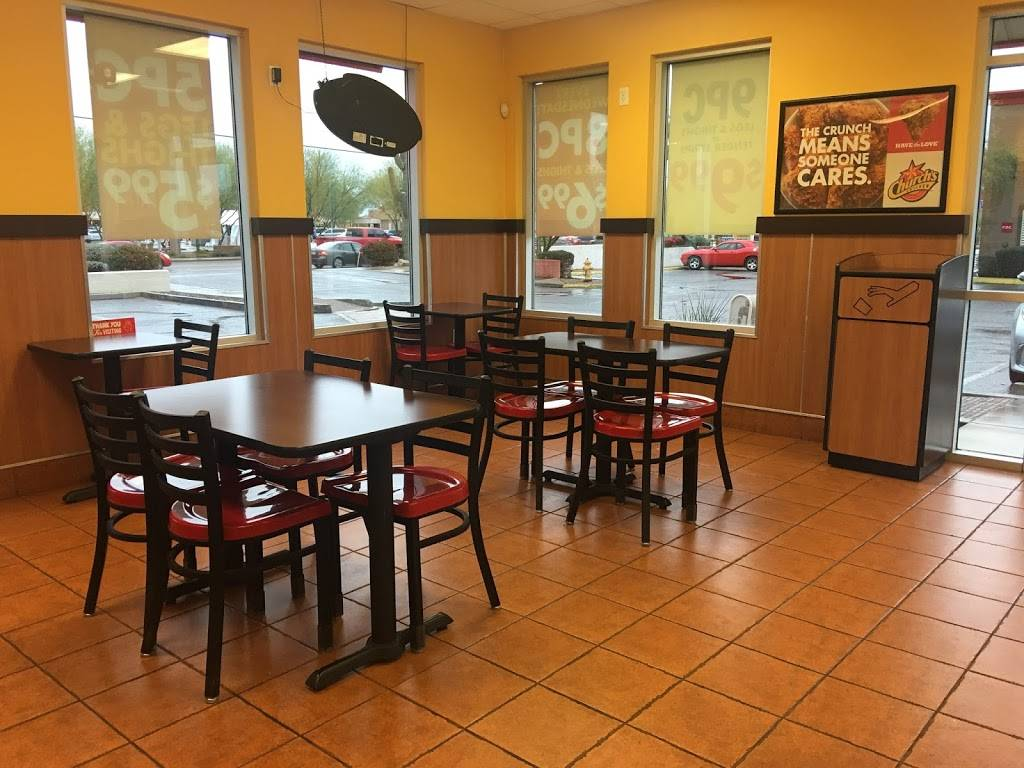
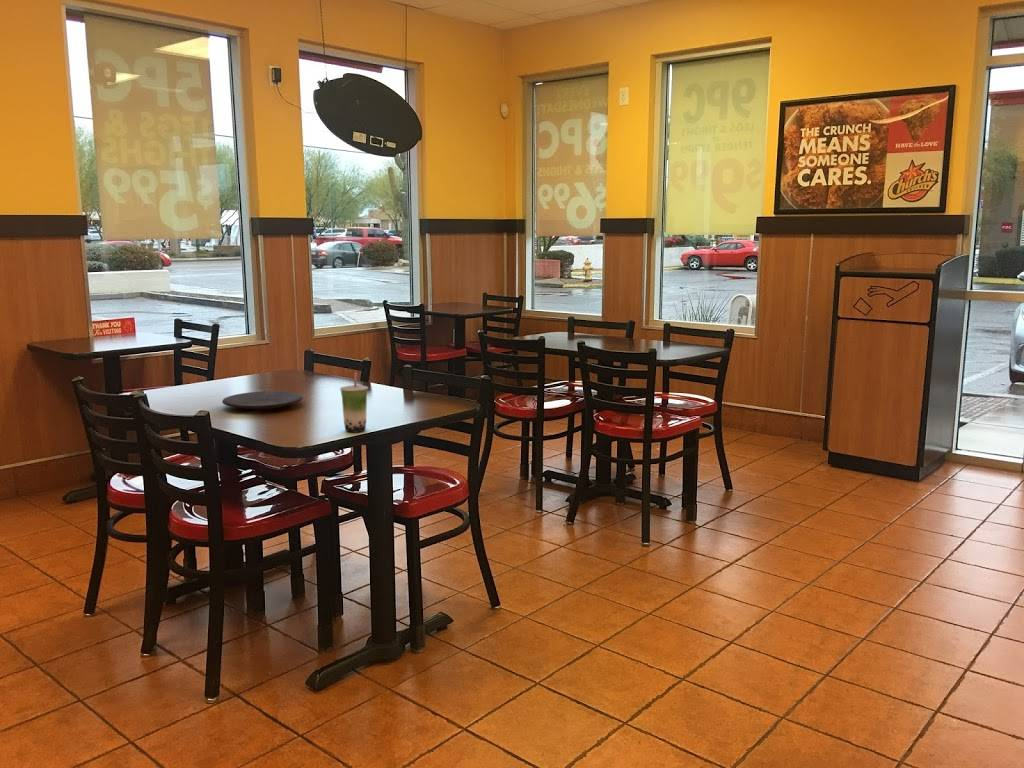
+ plate [221,390,304,411]
+ beverage cup [339,371,369,433]
